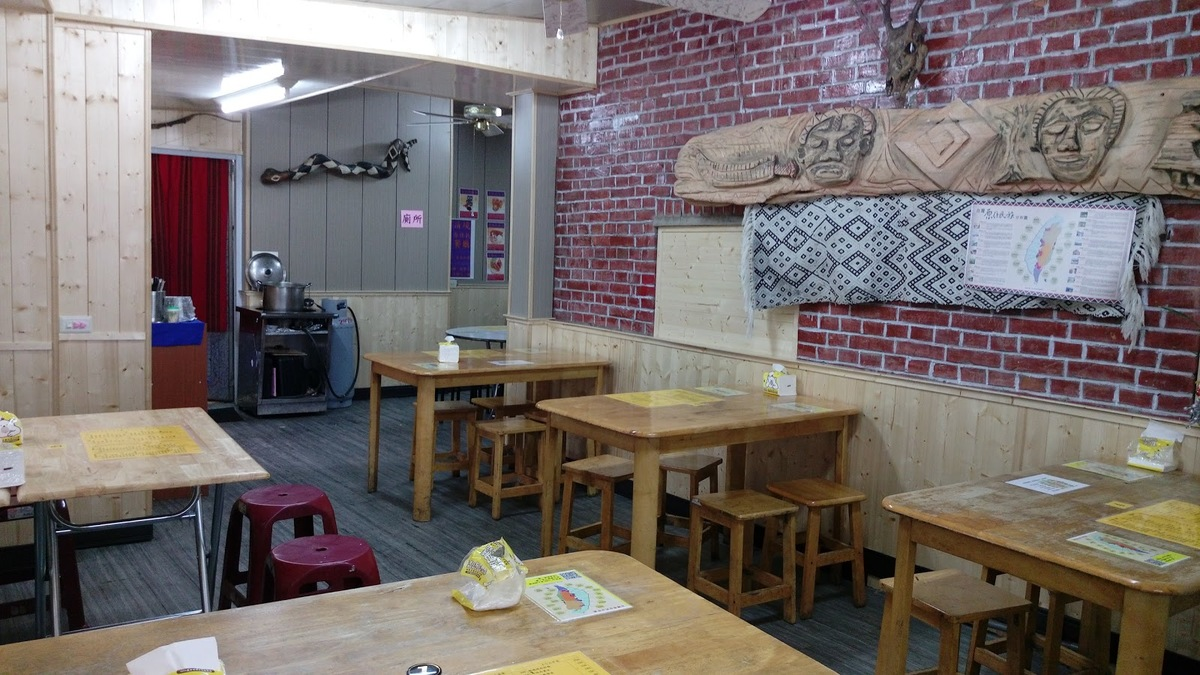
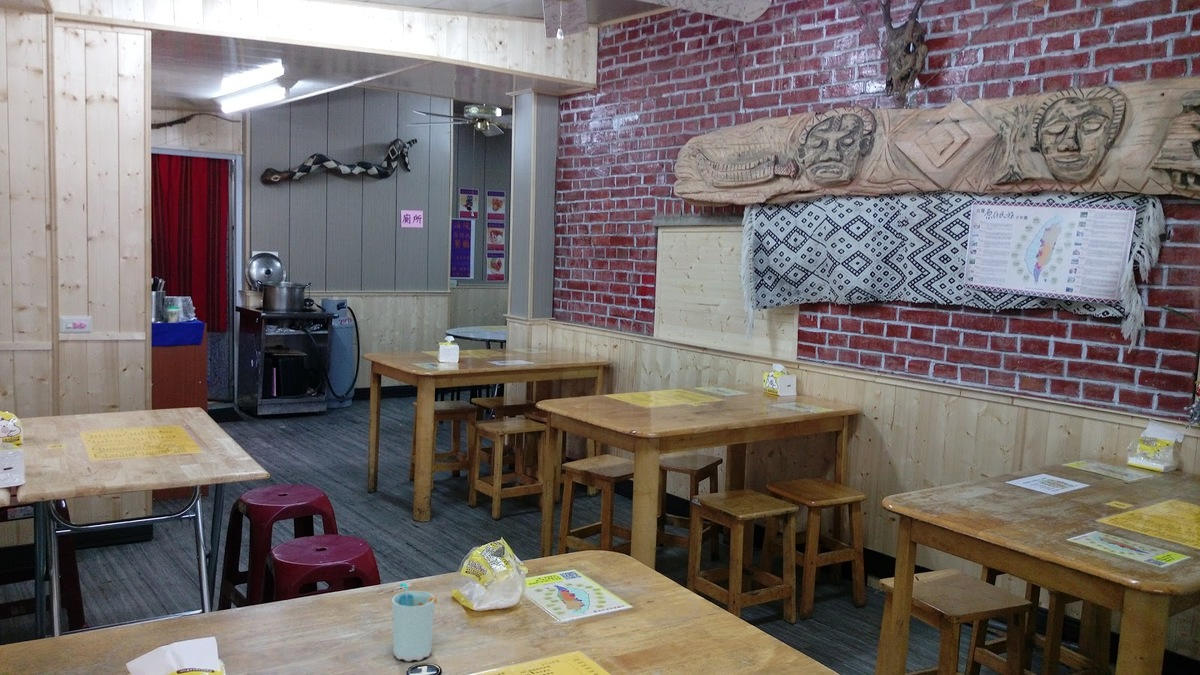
+ cup [391,582,438,662]
